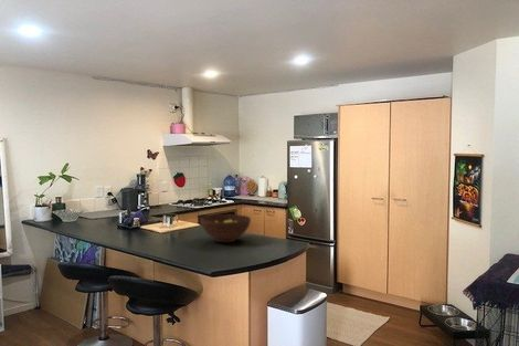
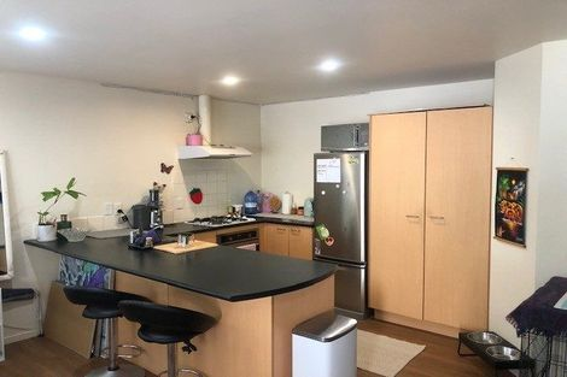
- fruit bowl [200,213,252,243]
